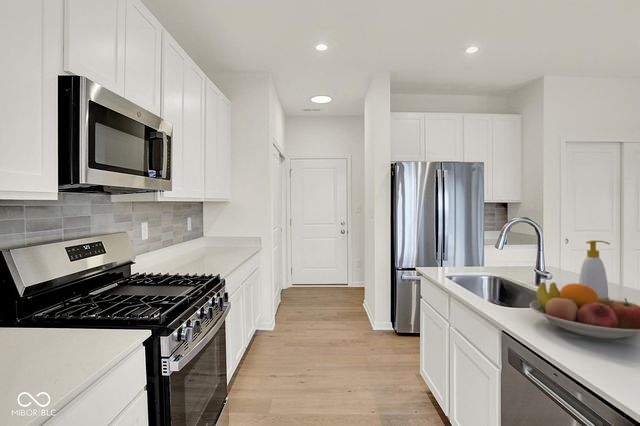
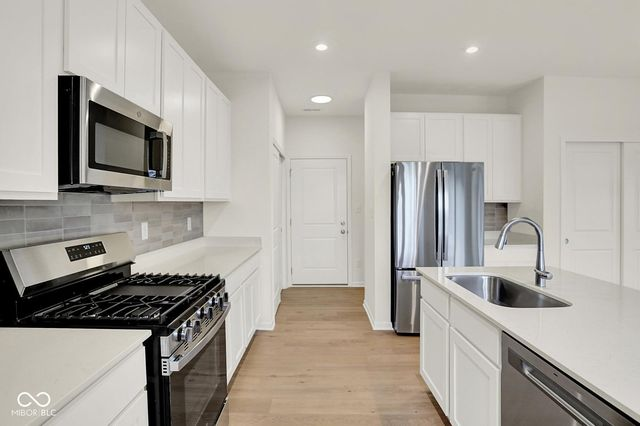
- soap bottle [578,239,611,300]
- fruit bowl [529,281,640,340]
